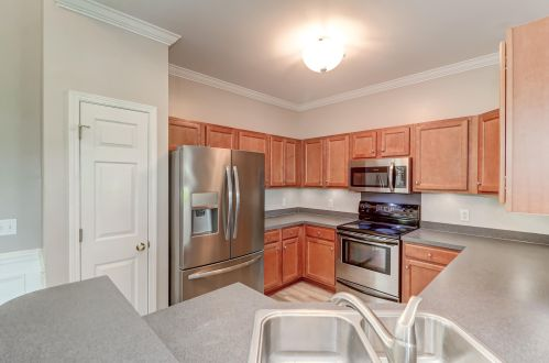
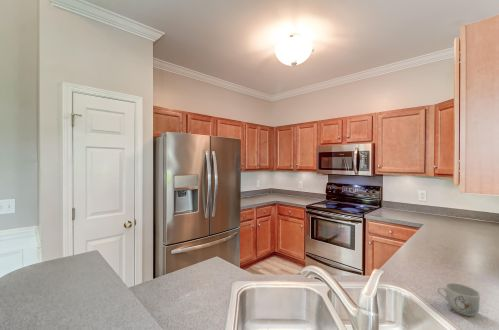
+ mug [436,282,481,317]
